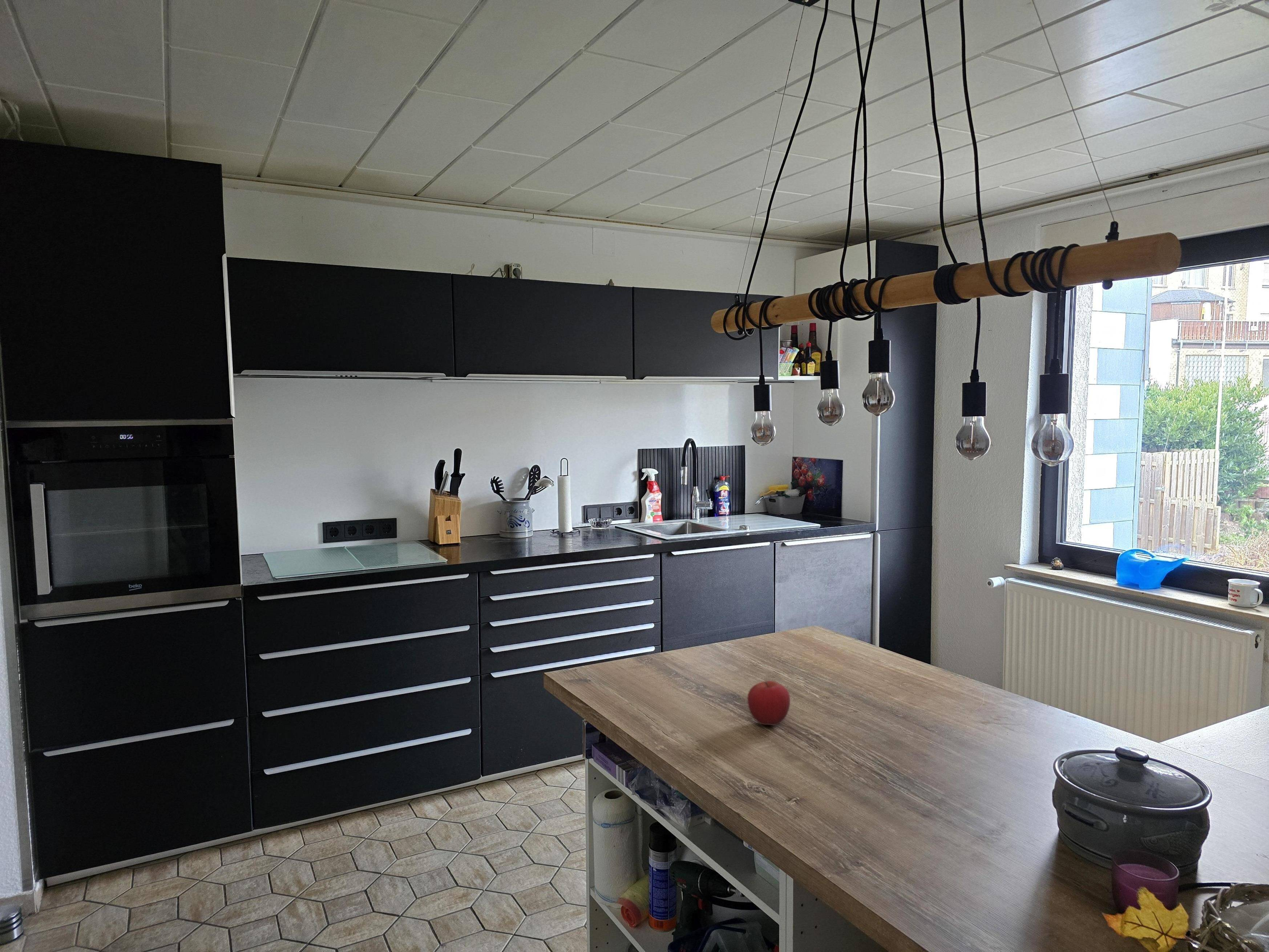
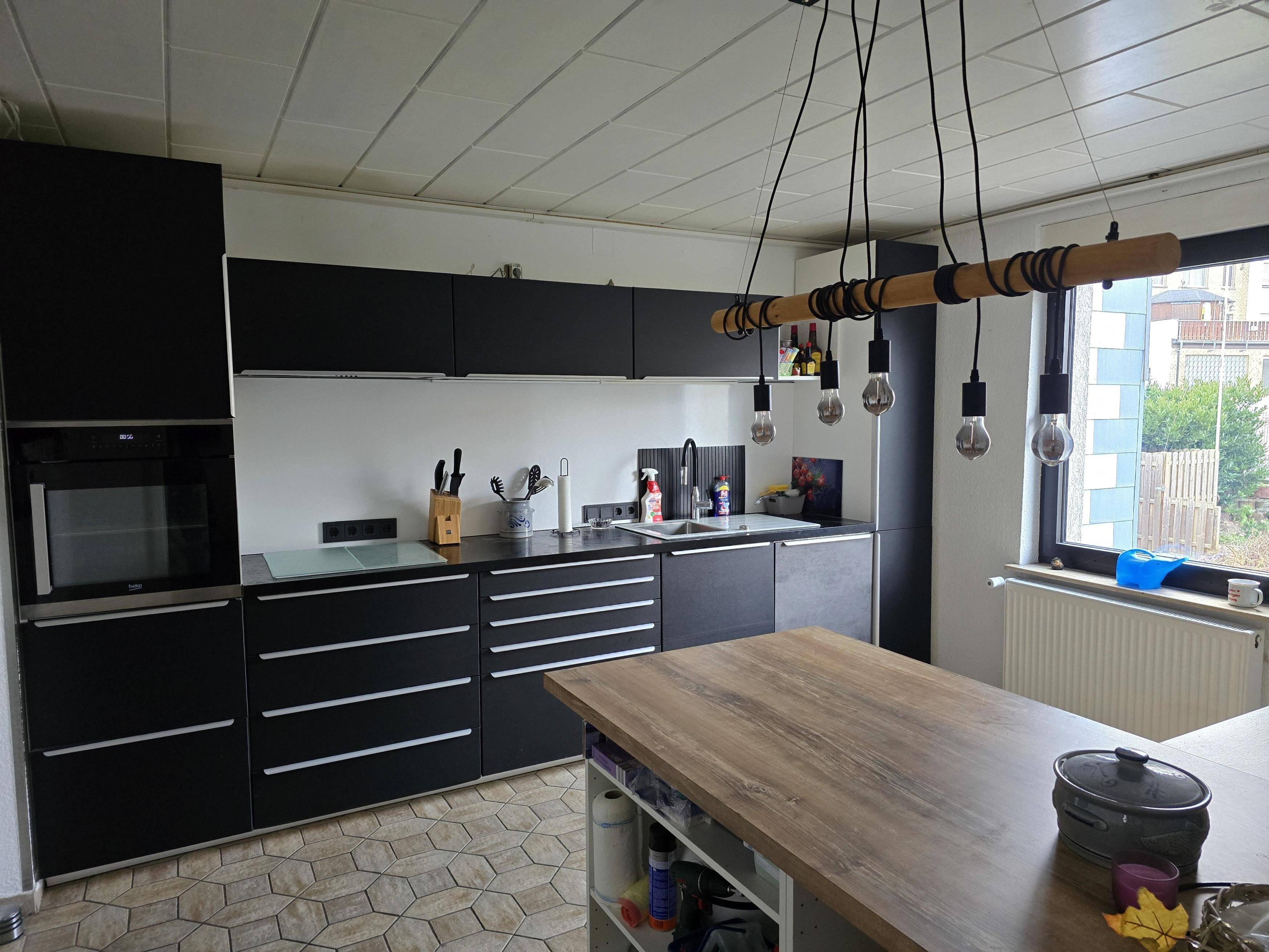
- fruit [747,680,791,726]
